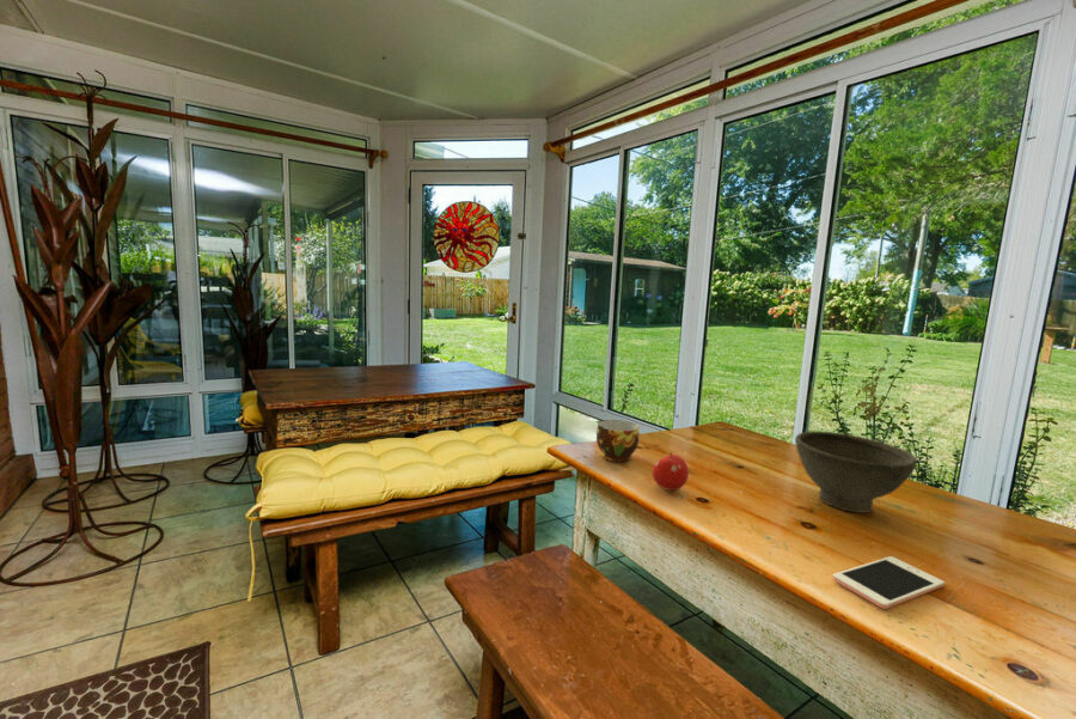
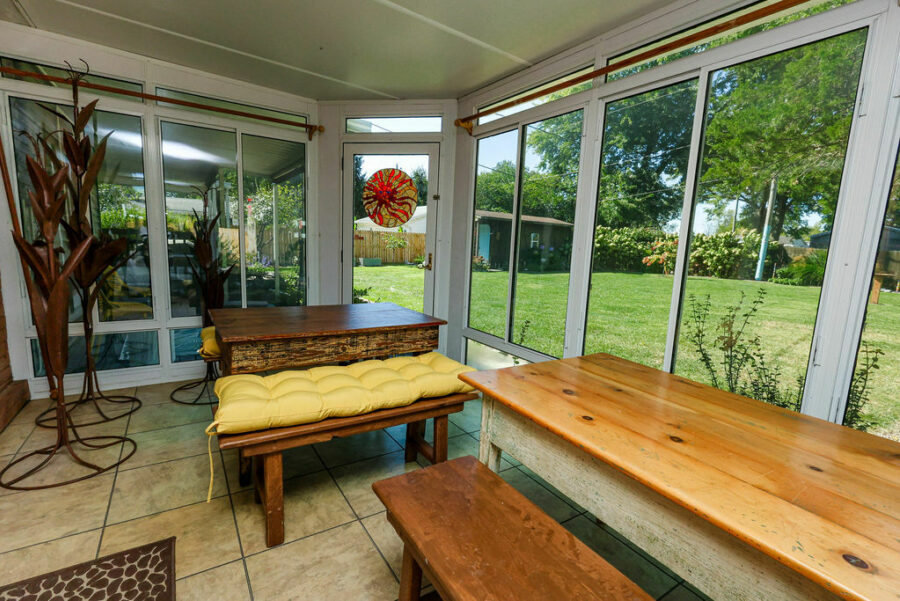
- bowl [794,429,918,514]
- cup [595,419,641,463]
- fruit [652,451,690,492]
- cell phone [831,555,946,610]
